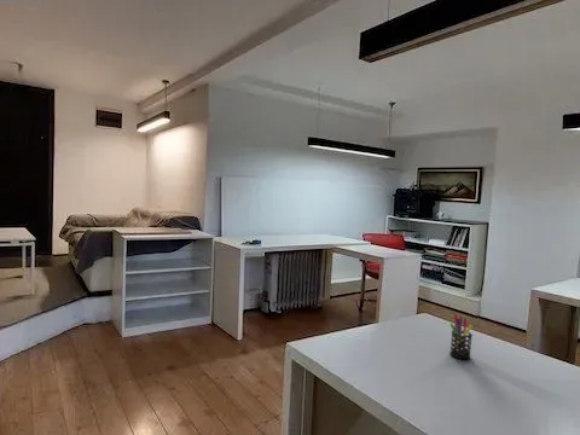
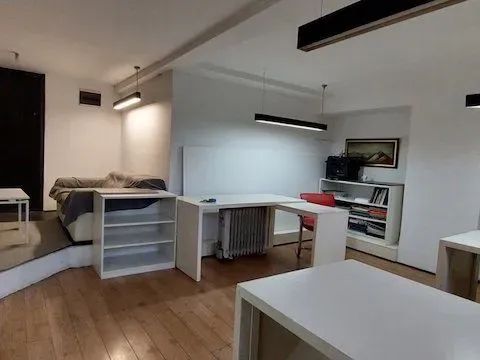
- pen holder [448,313,474,360]
